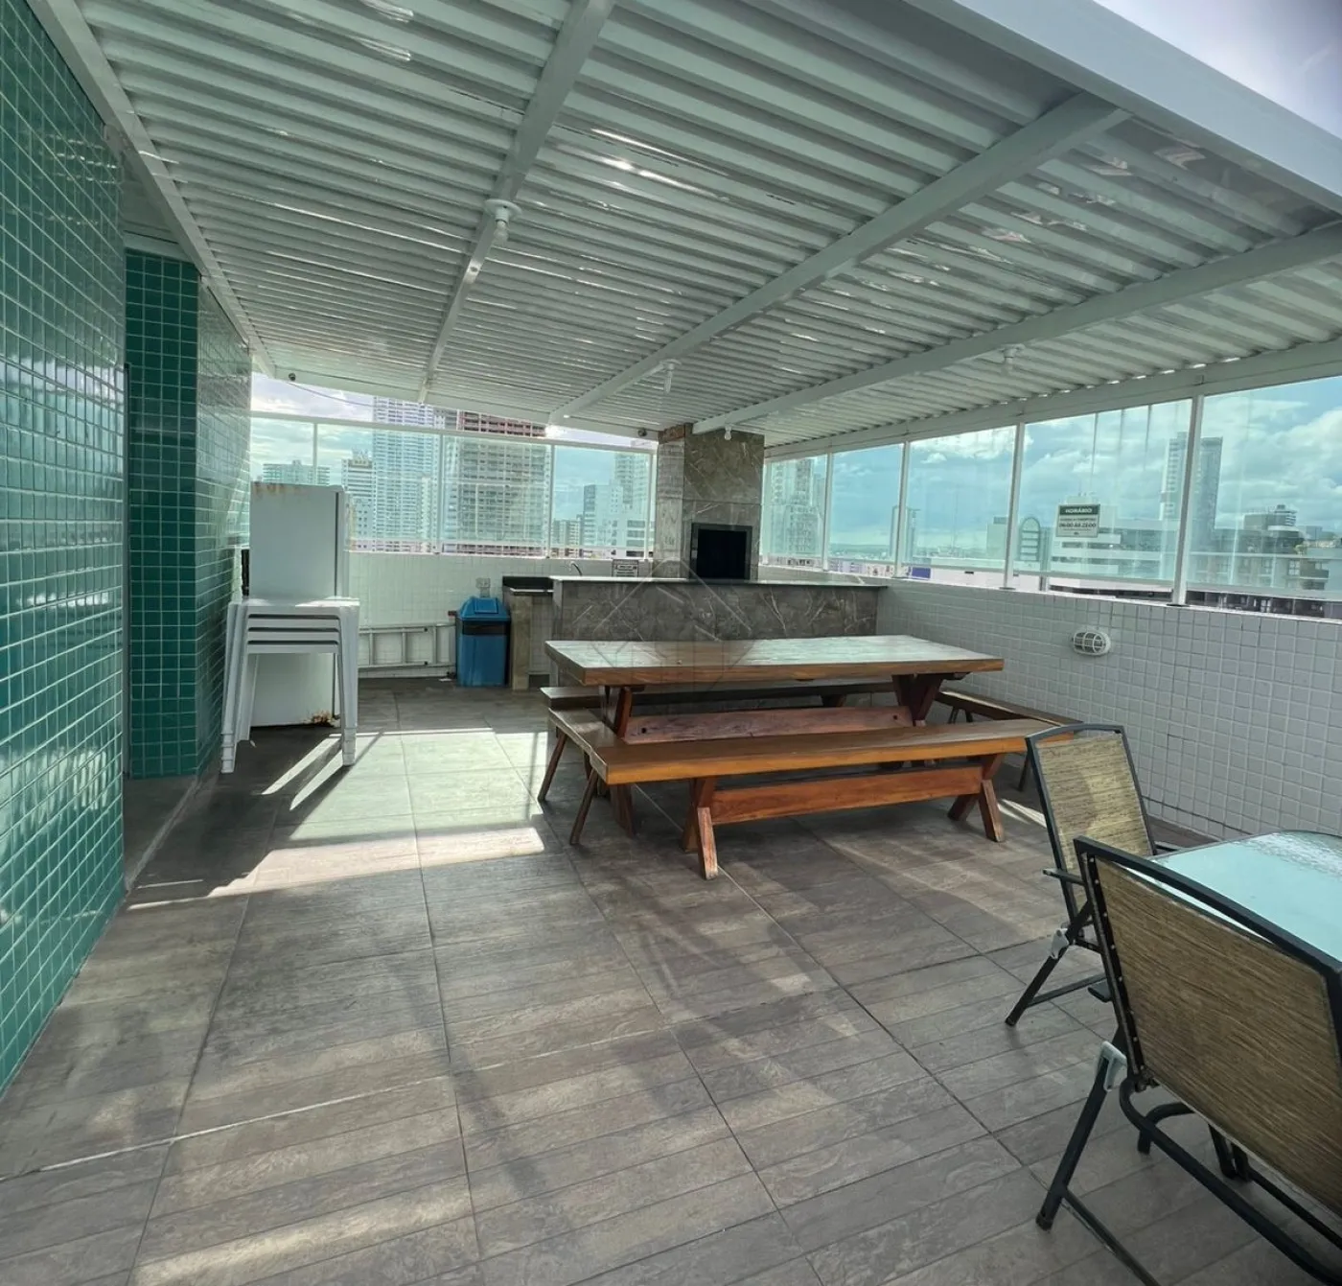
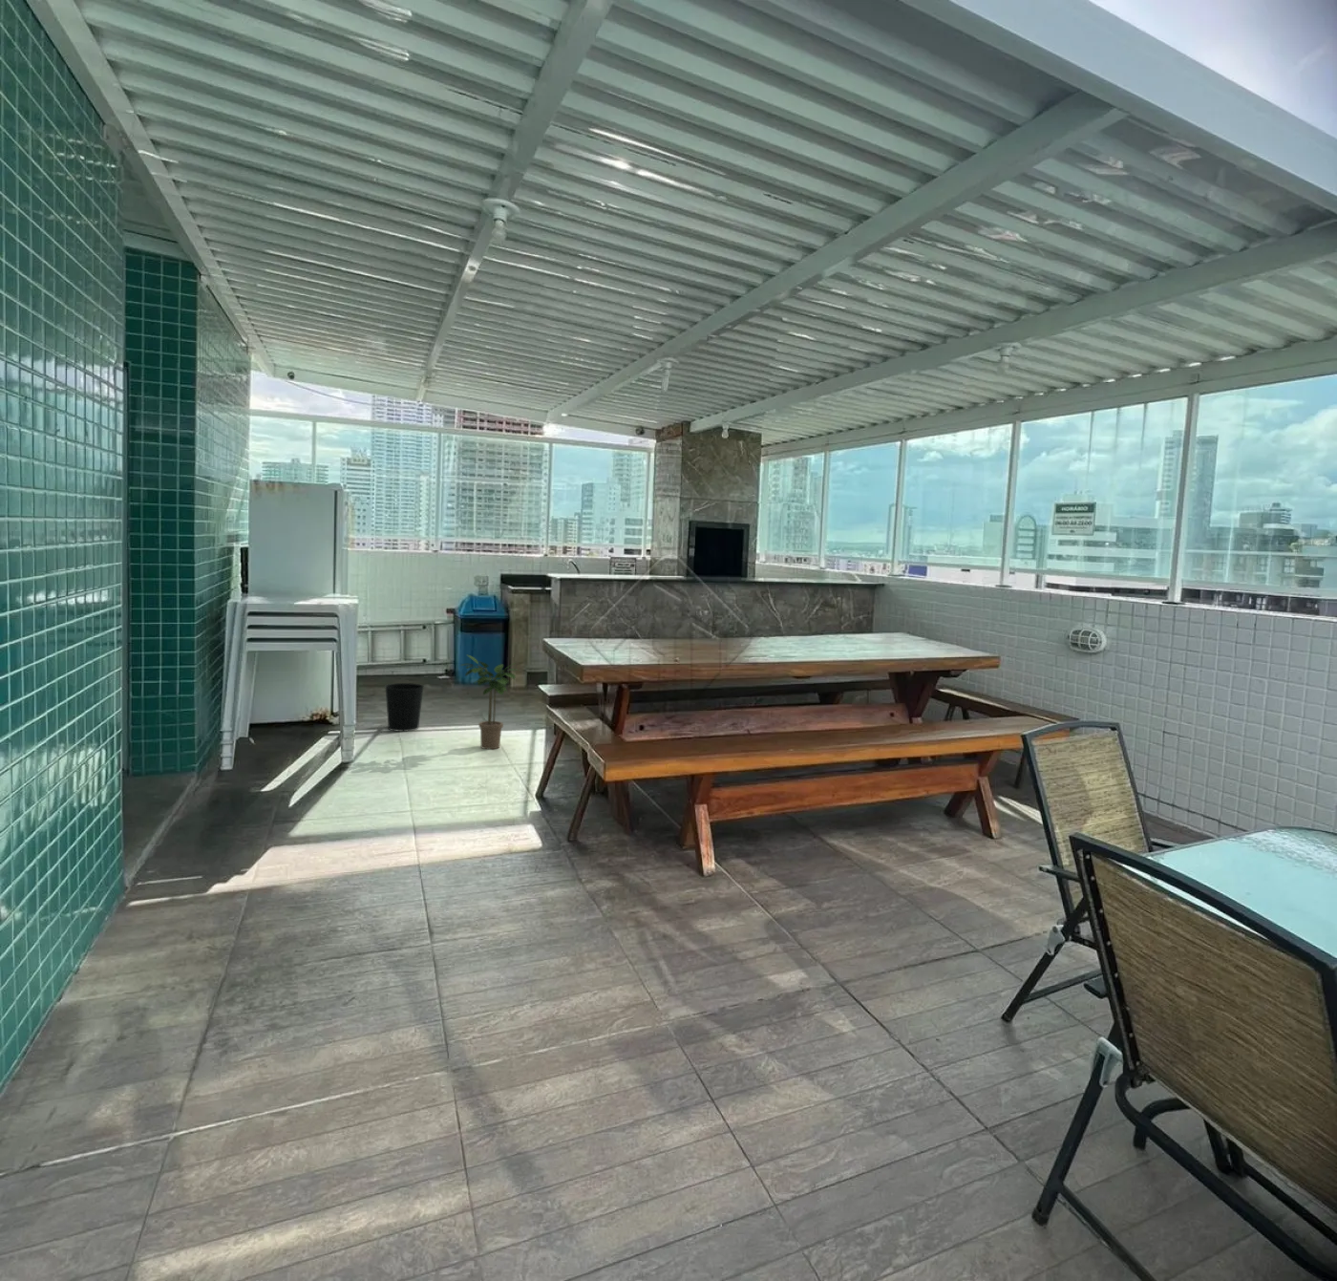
+ potted plant [460,654,520,750]
+ wastebasket [384,682,425,733]
